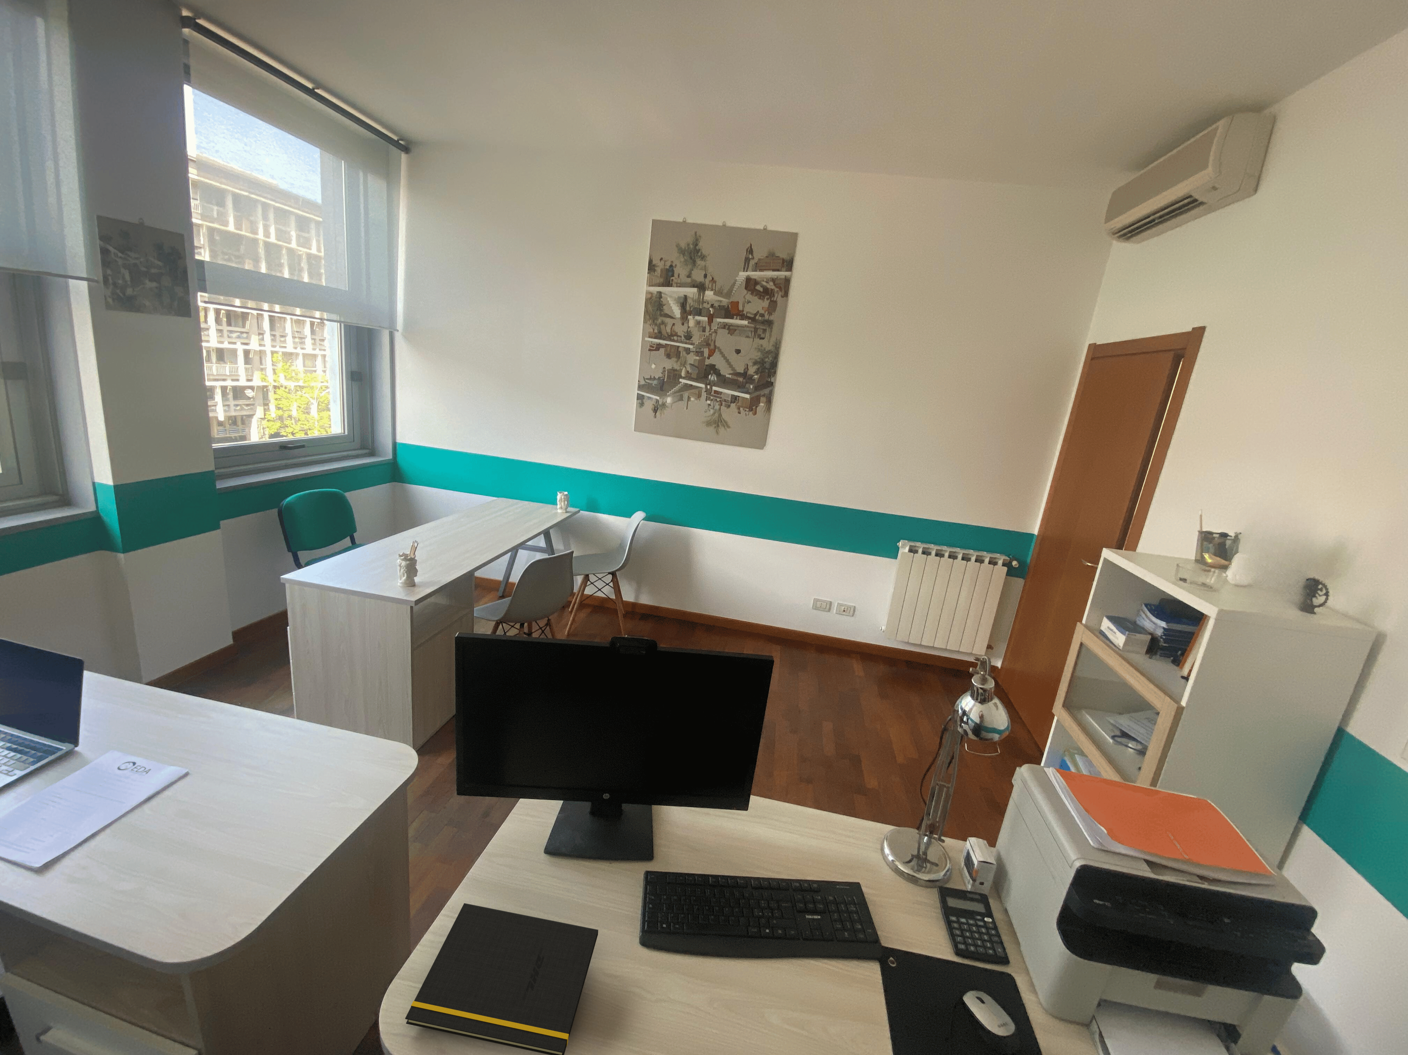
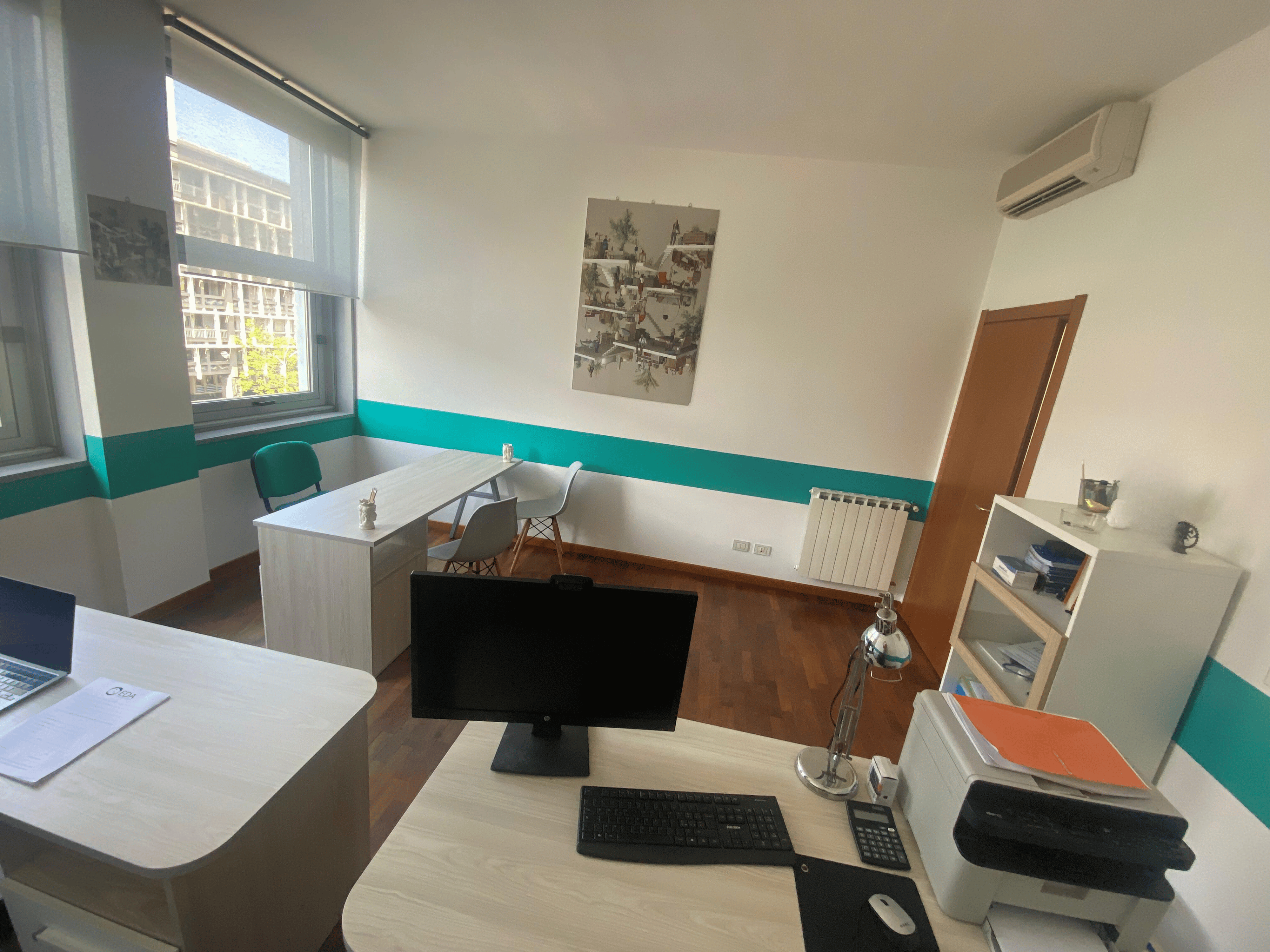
- notepad [405,903,599,1055]
